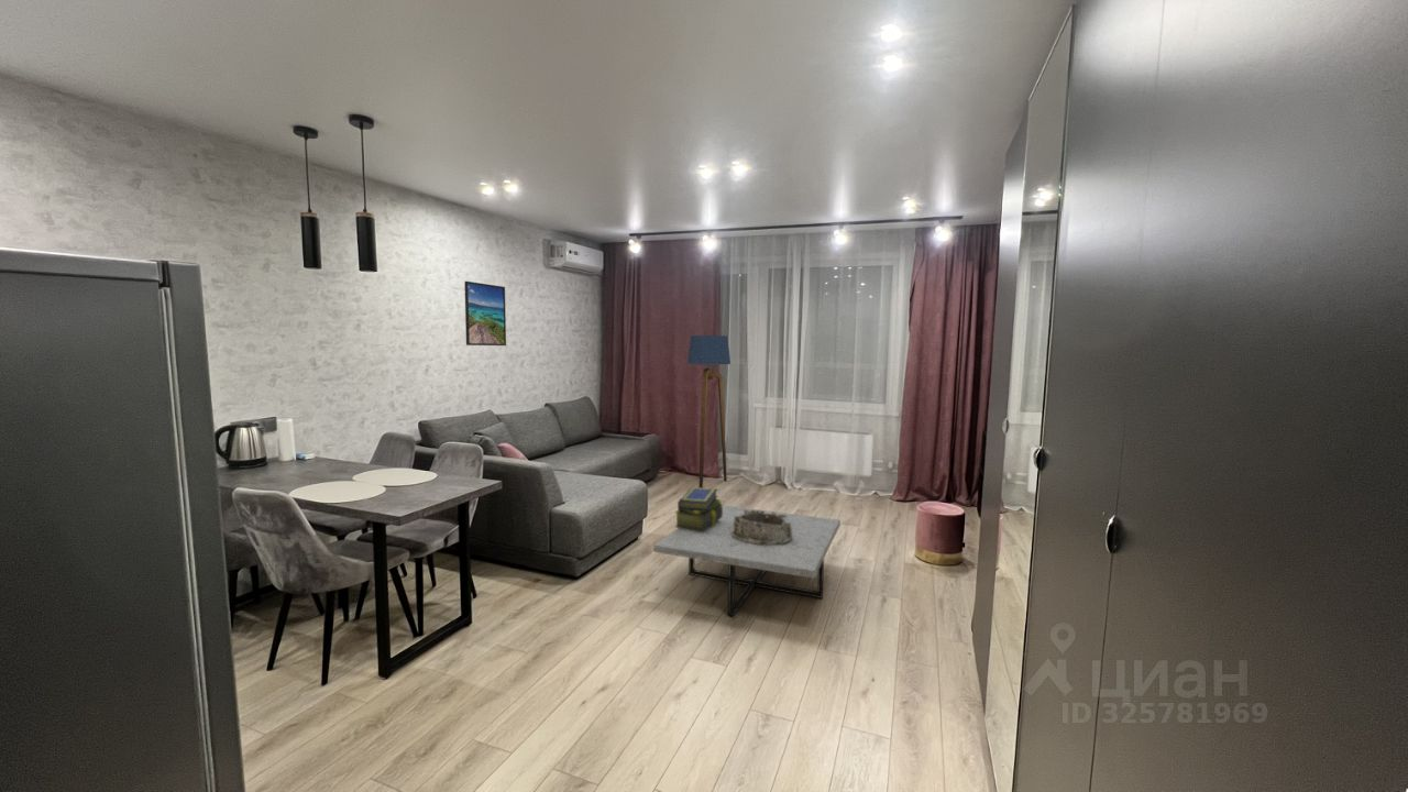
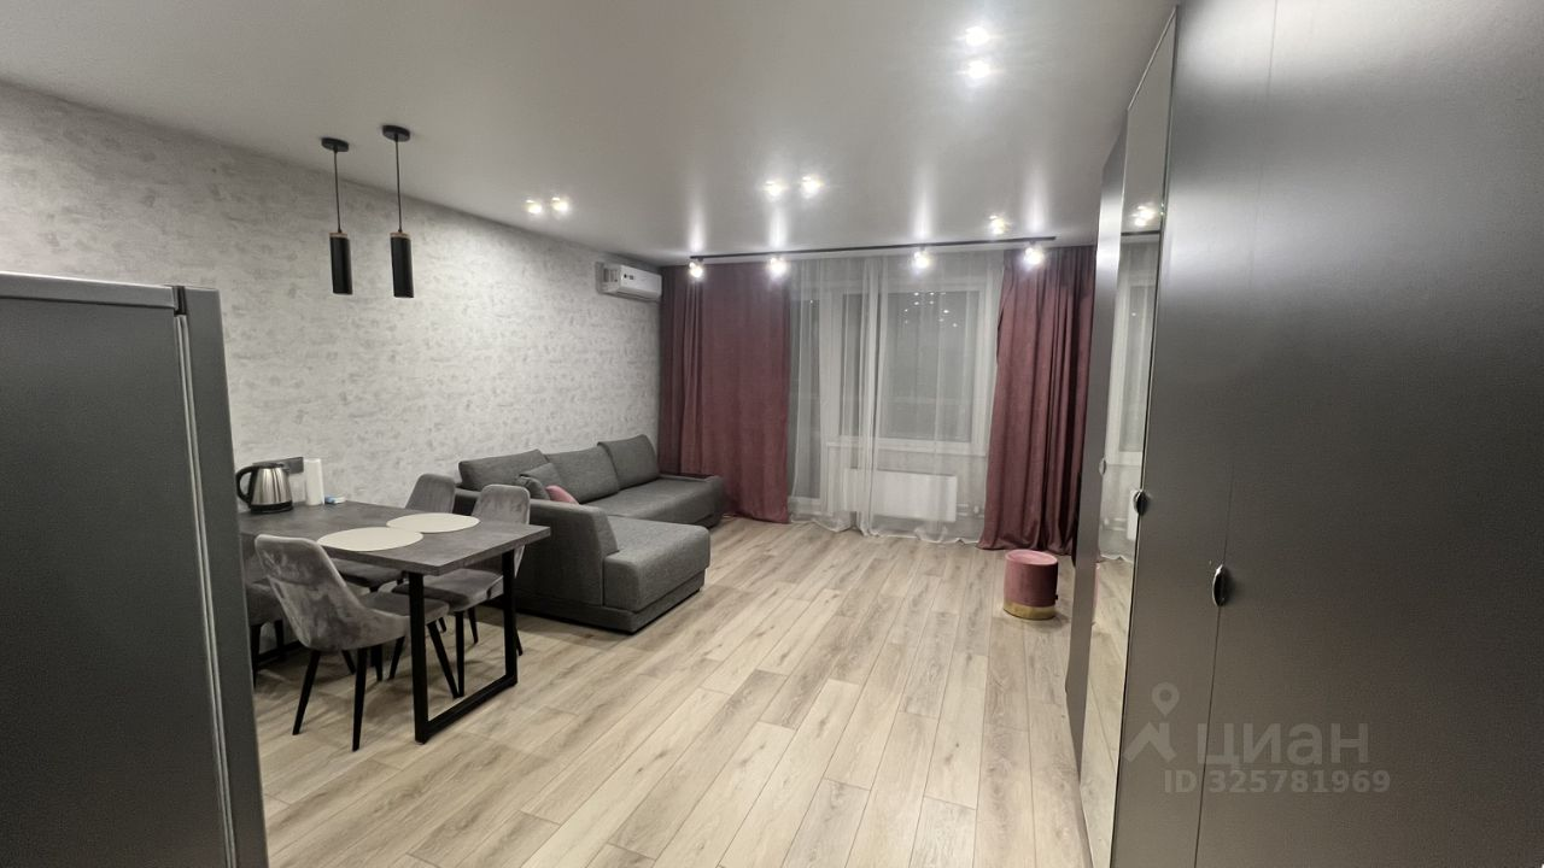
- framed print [463,280,507,346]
- floor lamp [686,334,732,488]
- coffee table [653,504,842,617]
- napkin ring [732,508,792,546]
- stack of books [673,486,724,532]
